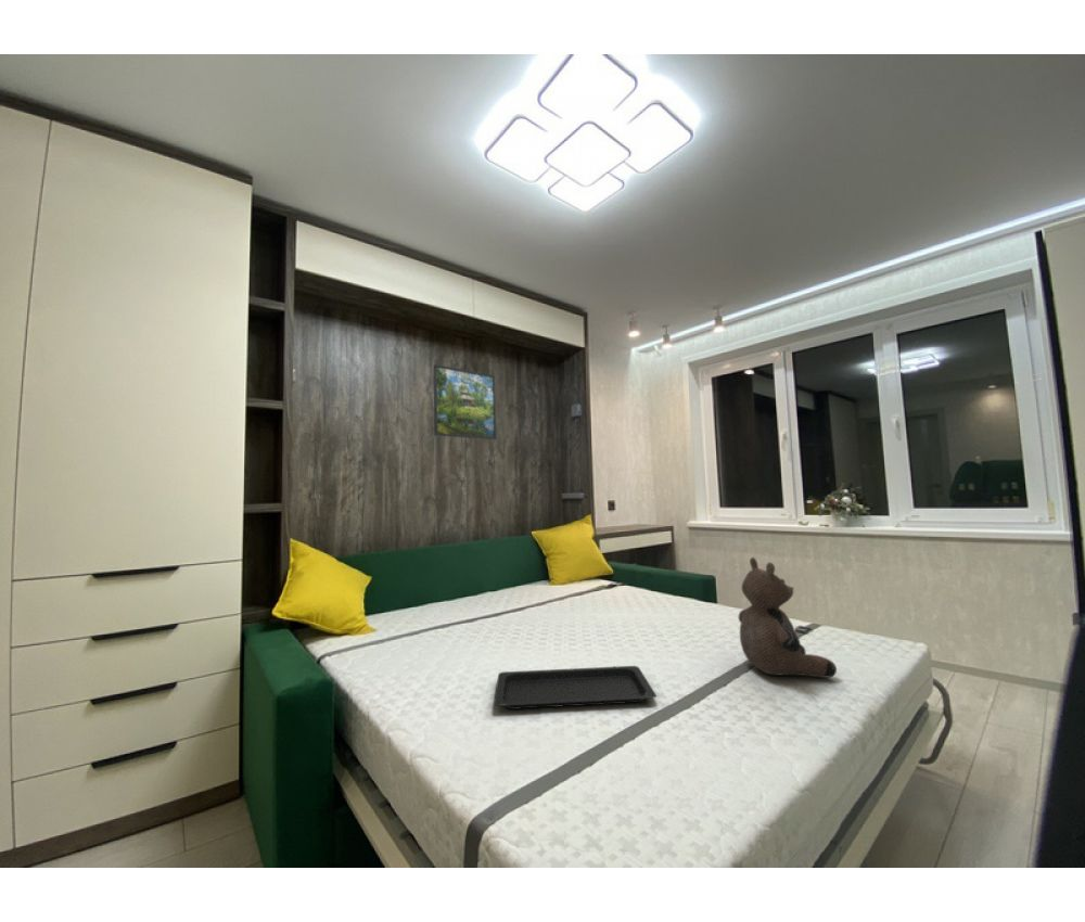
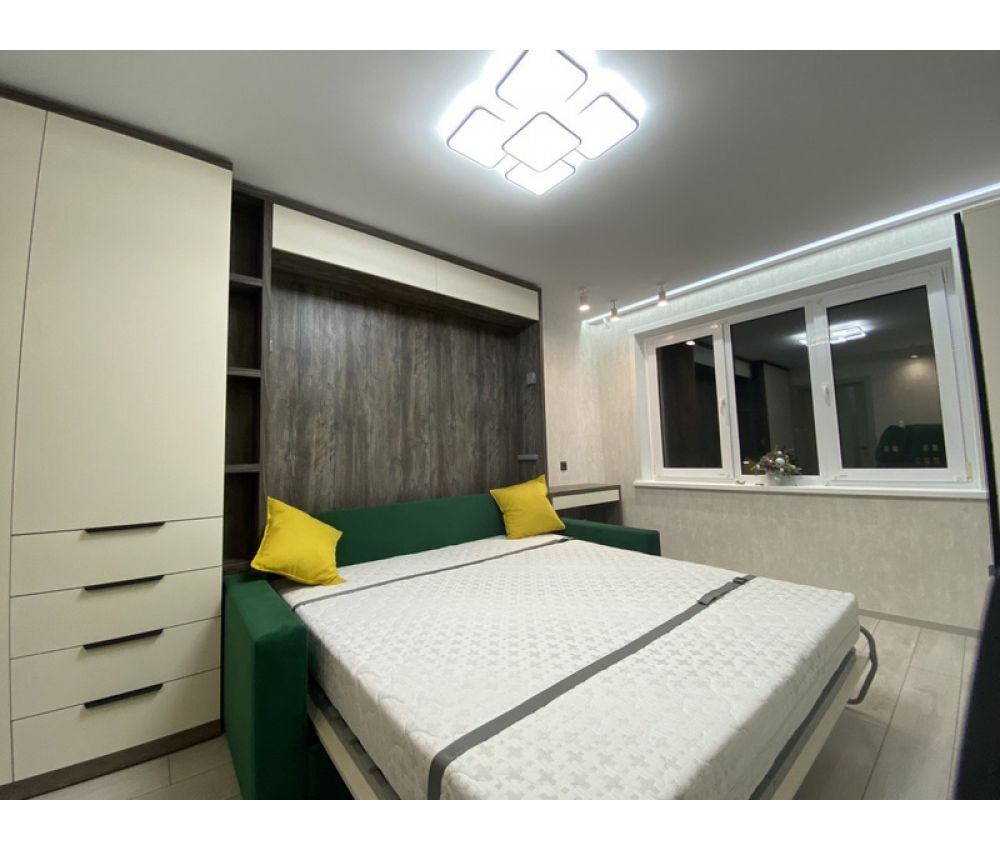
- teddy bear [738,556,838,679]
- serving tray [493,665,658,710]
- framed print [432,363,498,440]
